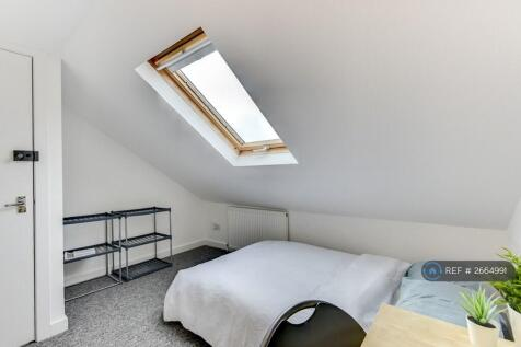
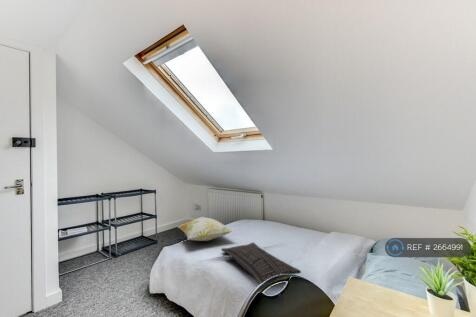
+ pillow [220,242,302,285]
+ decorative pillow [177,216,233,242]
